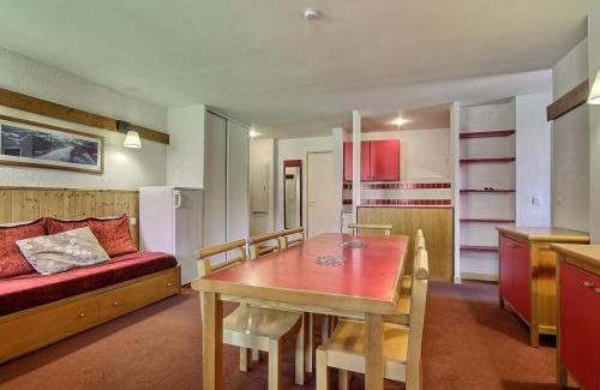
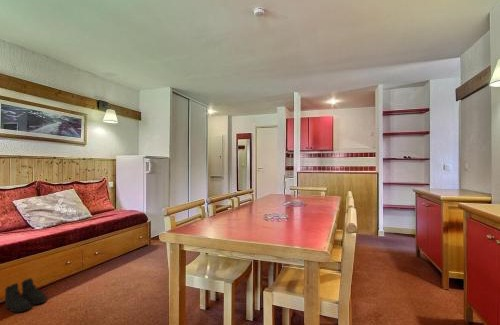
+ boots [4,277,47,314]
